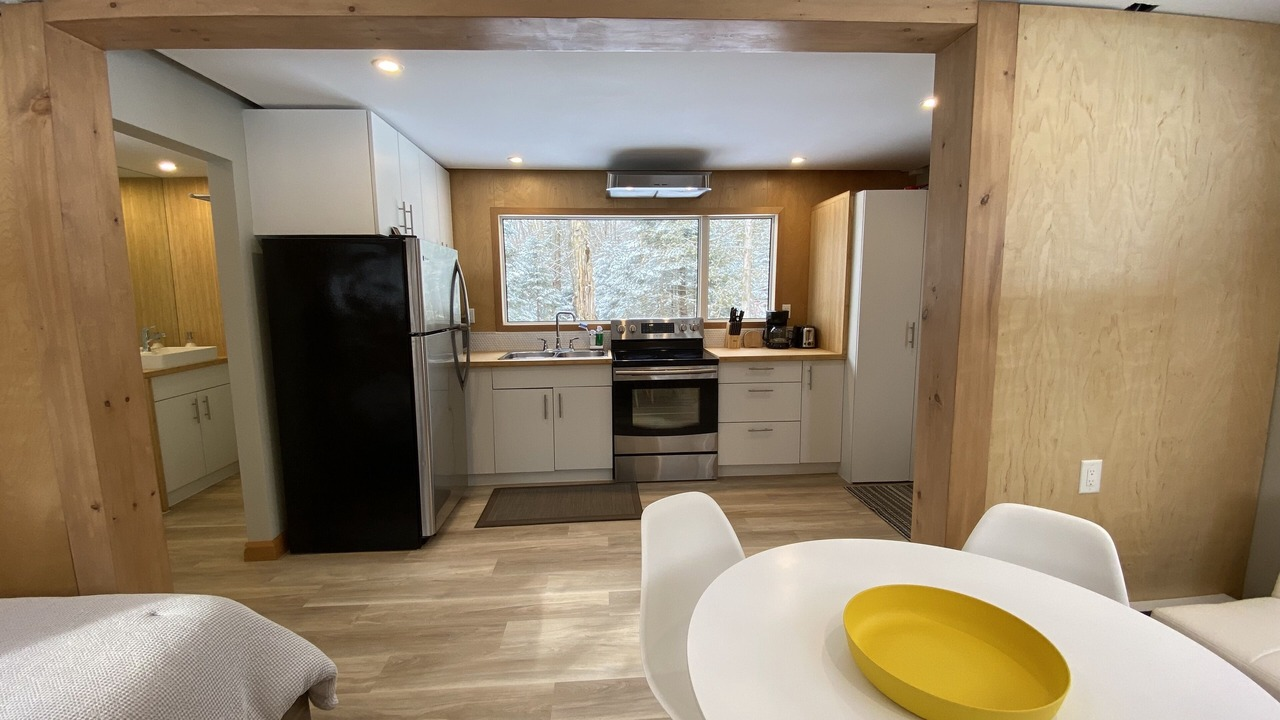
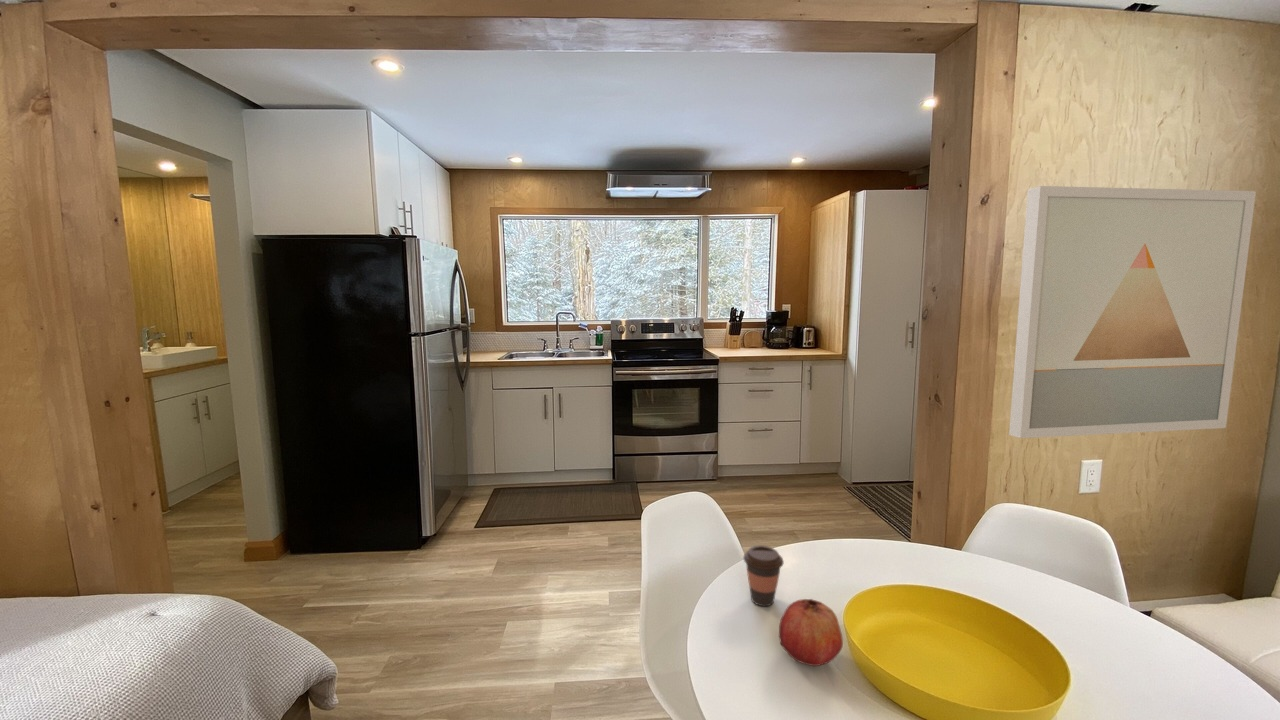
+ fruit [778,598,844,667]
+ coffee cup [742,545,785,607]
+ wall art [1008,185,1257,439]
